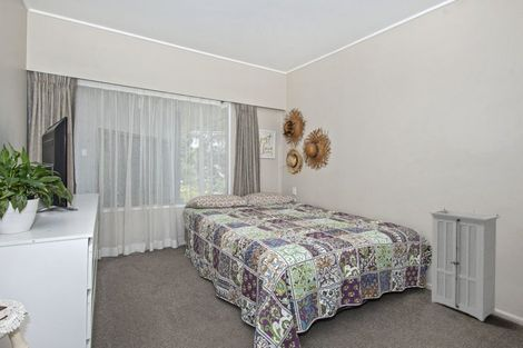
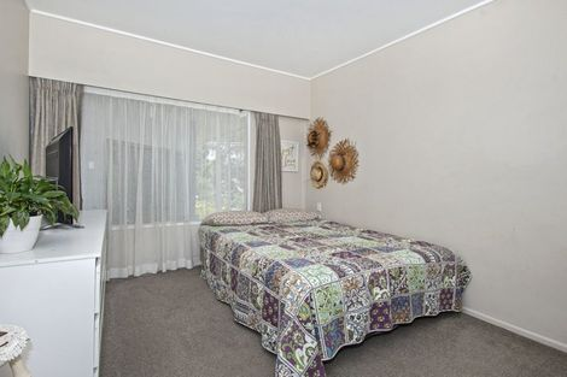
- storage cabinet [427,207,501,322]
